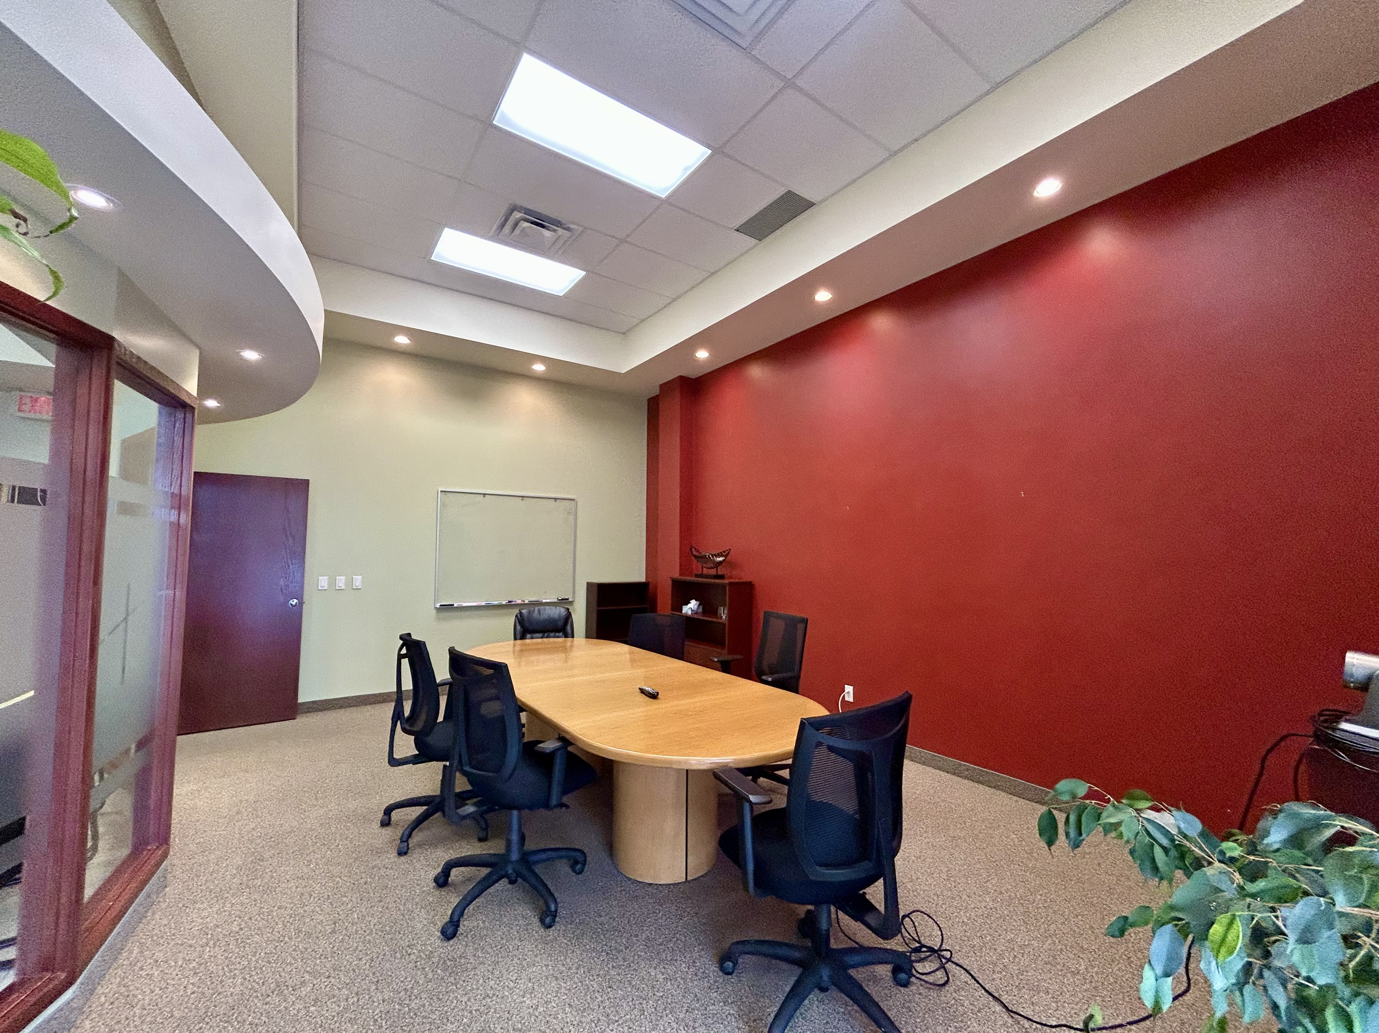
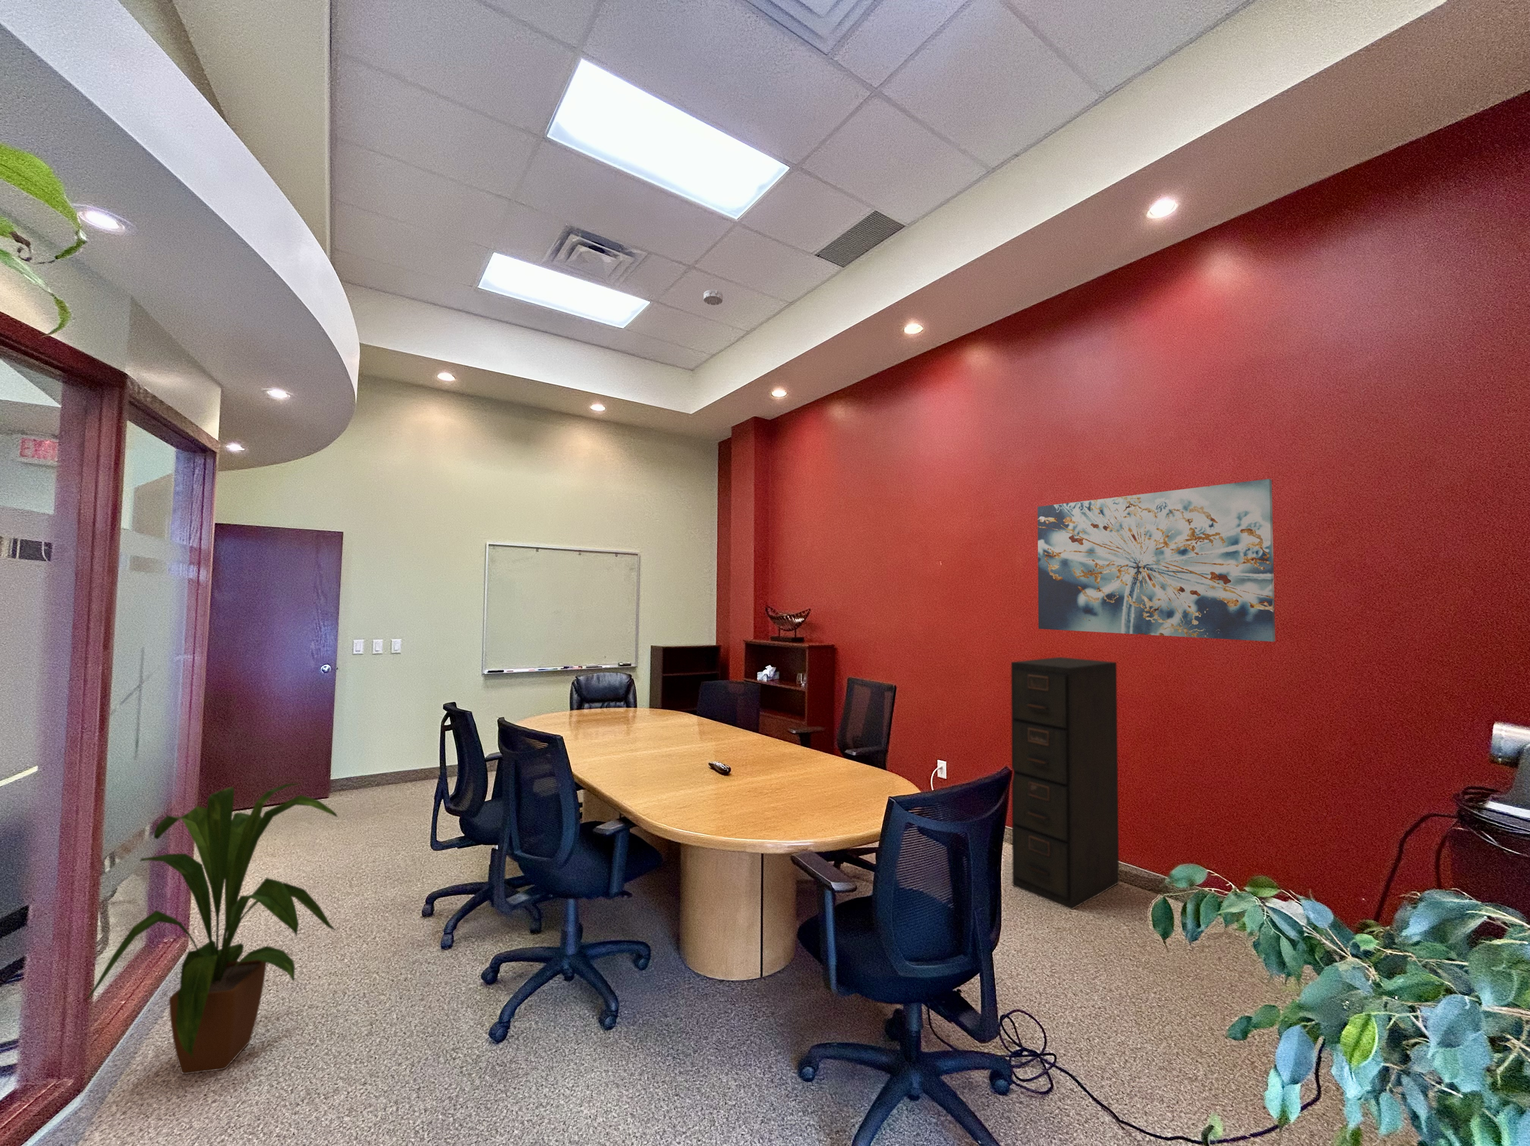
+ filing cabinet [1011,657,1119,910]
+ house plant [84,782,339,1075]
+ smoke detector [704,289,723,306]
+ wall art [1037,479,1276,642]
